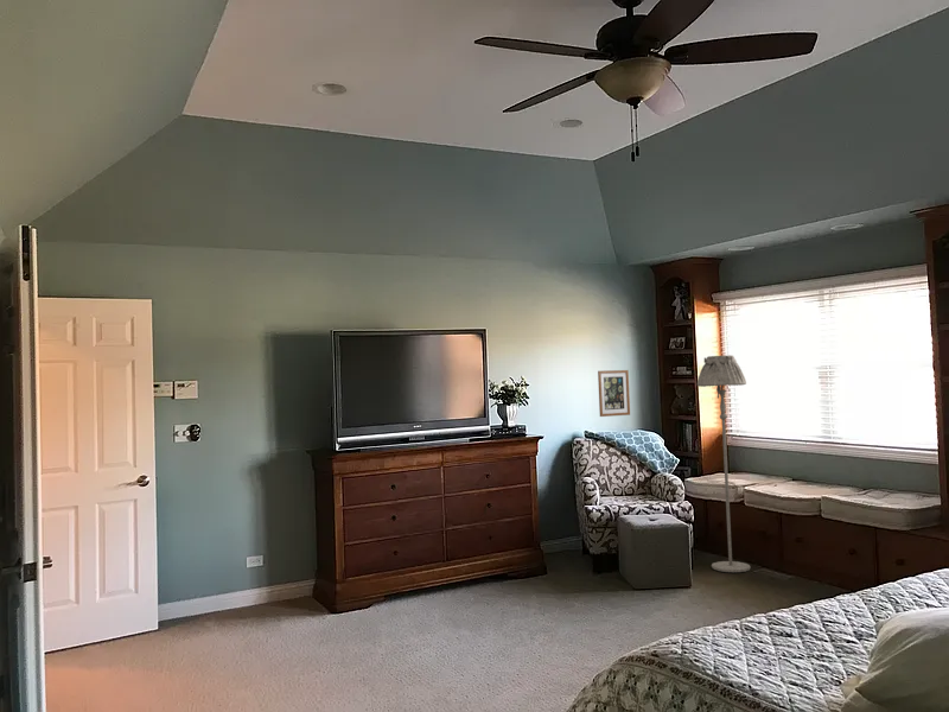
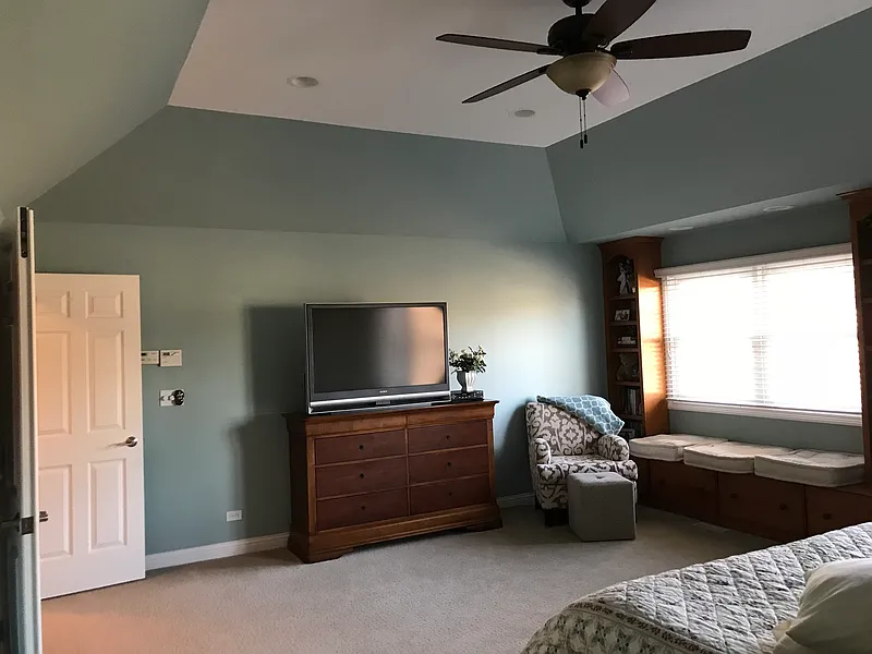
- floor lamp [696,354,751,573]
- wall art [597,369,631,418]
